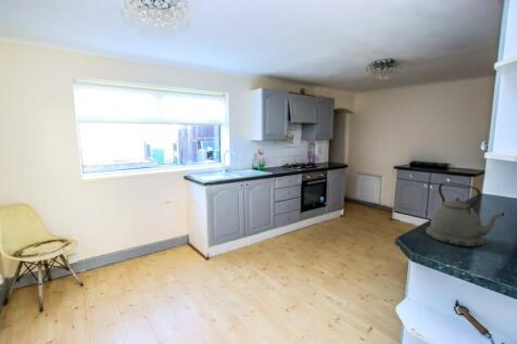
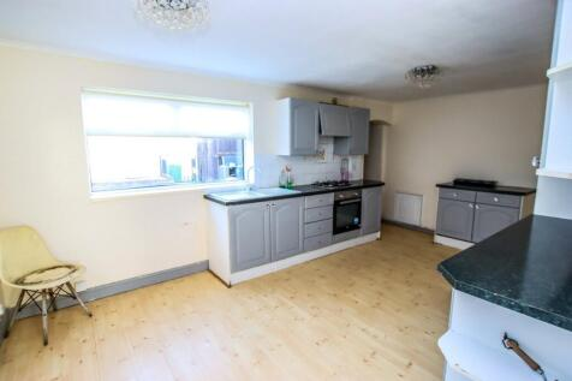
- kettle [425,181,505,247]
